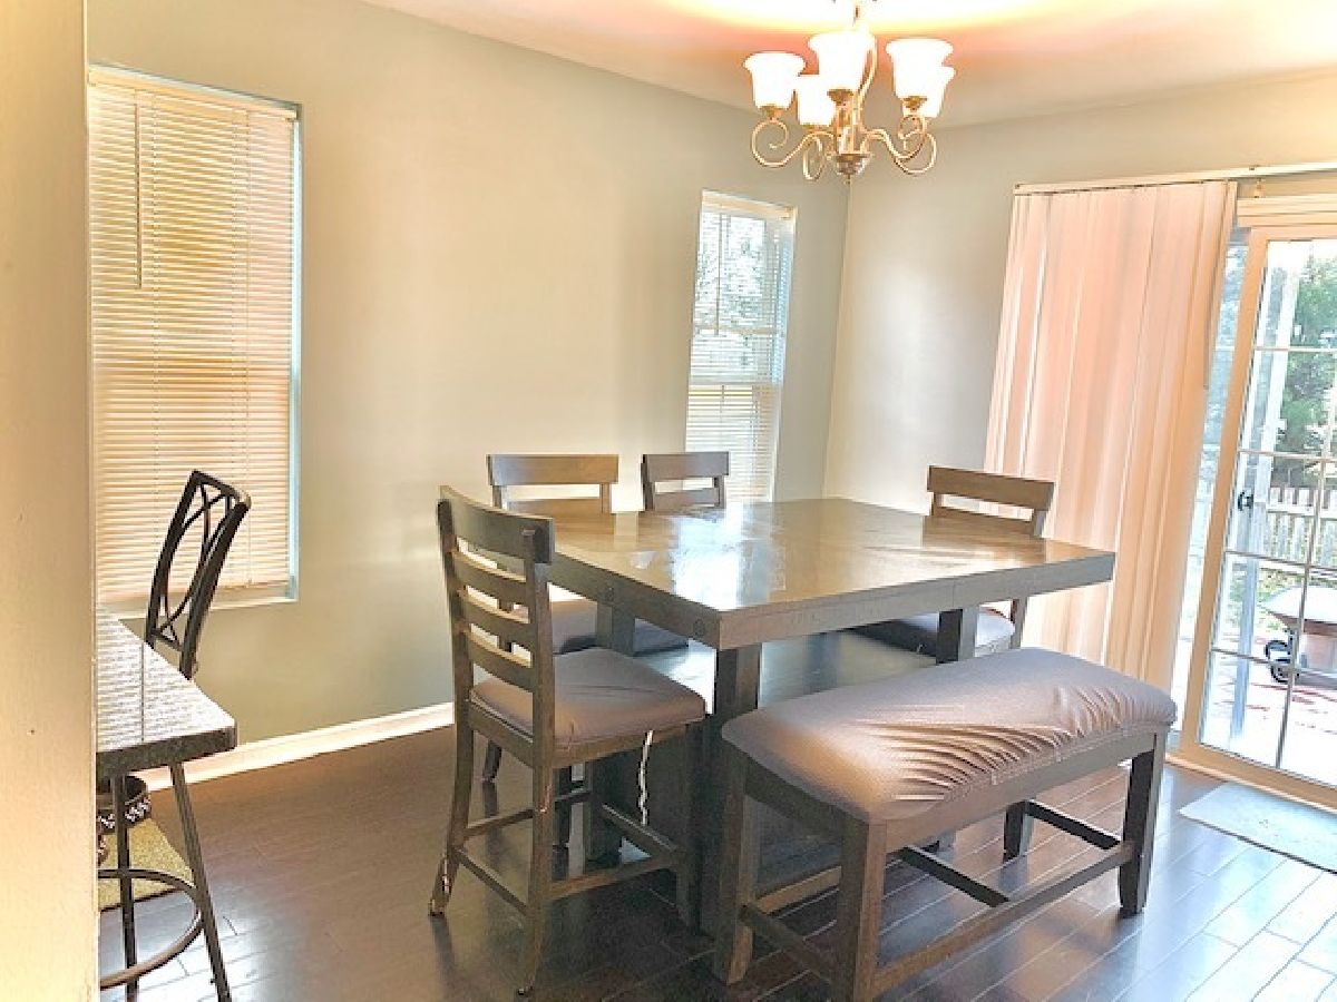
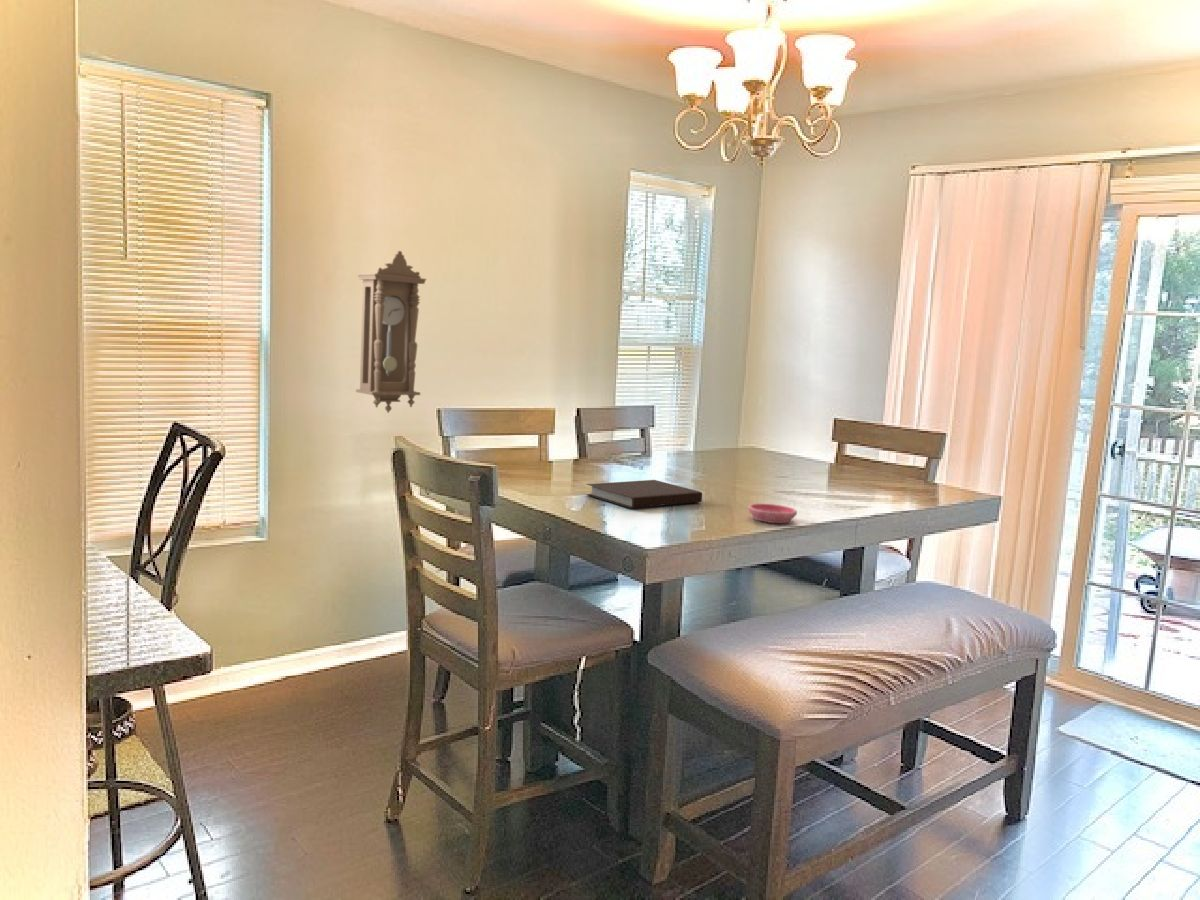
+ saucer [747,503,798,524]
+ notebook [585,479,703,509]
+ pendulum clock [355,250,428,414]
